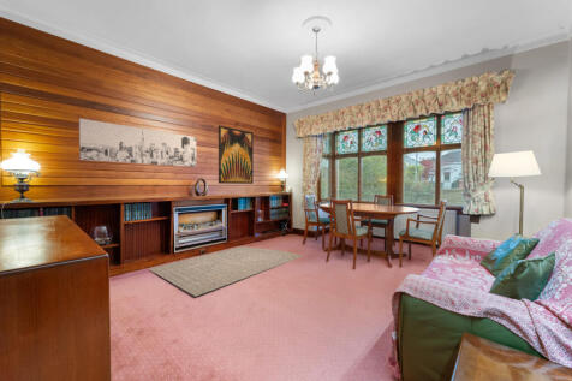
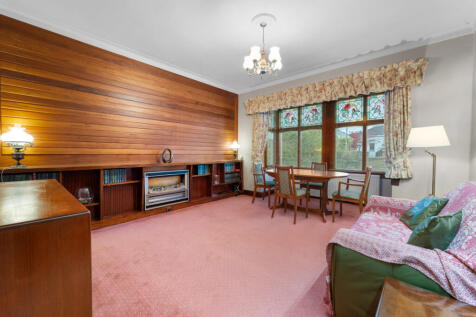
- wall art [78,118,197,168]
- rug [148,245,303,298]
- wall art [218,124,255,185]
